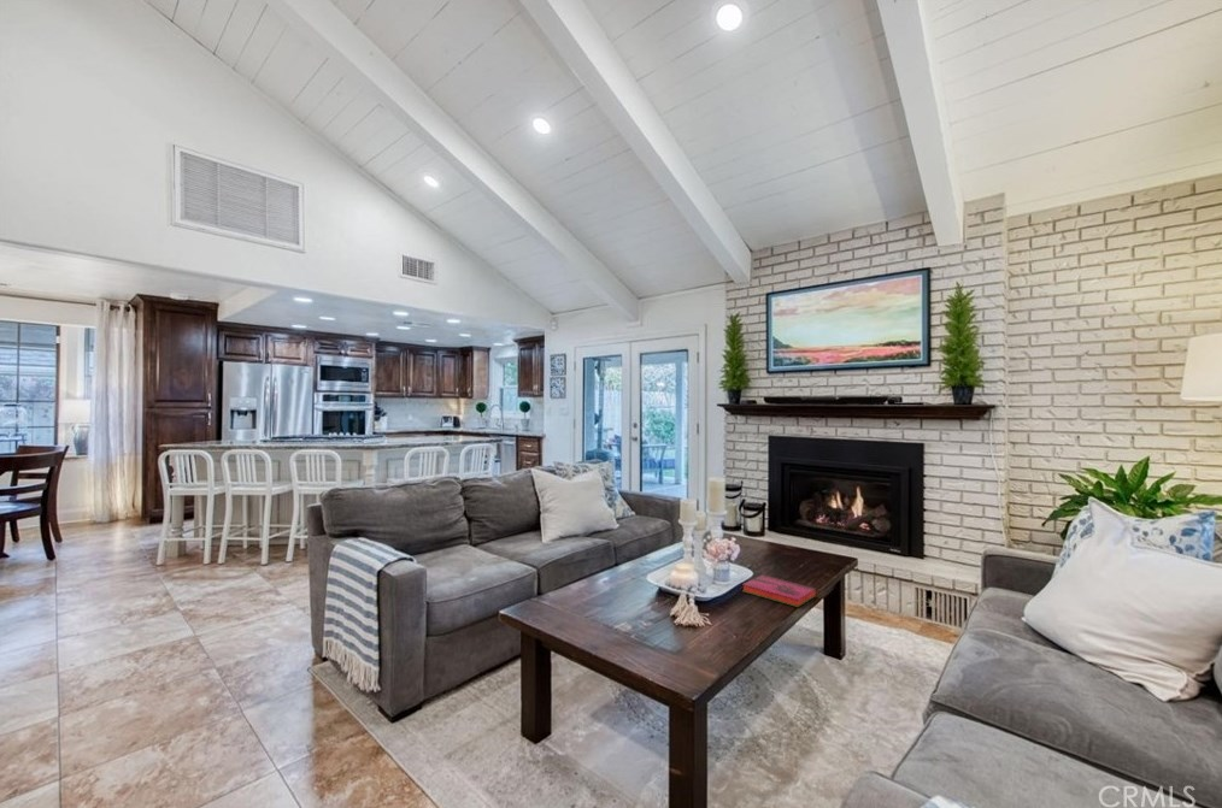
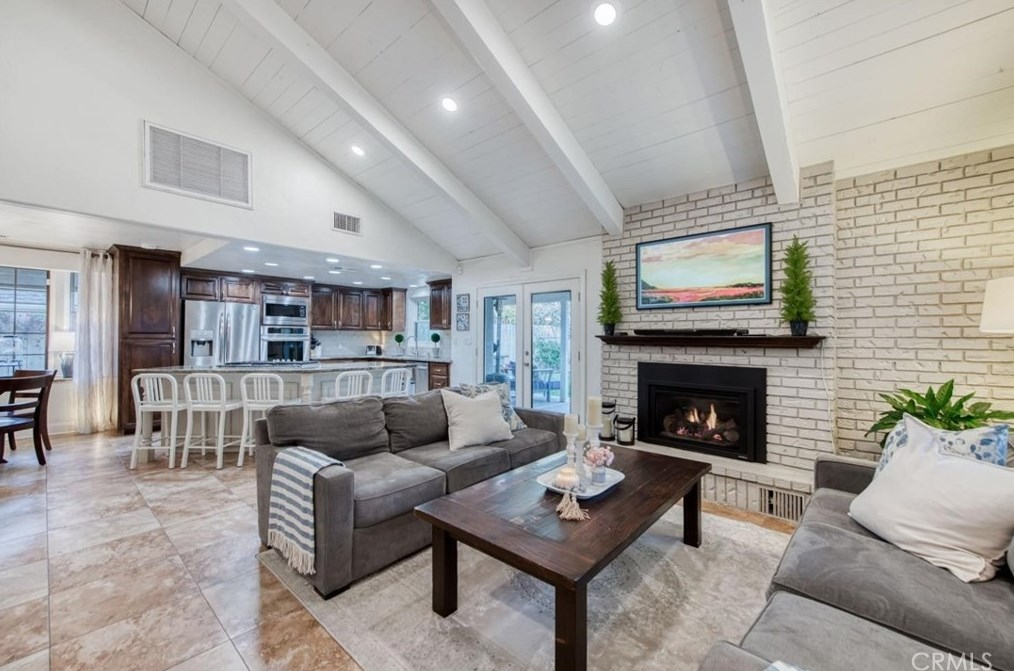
- hardback book [741,573,817,608]
